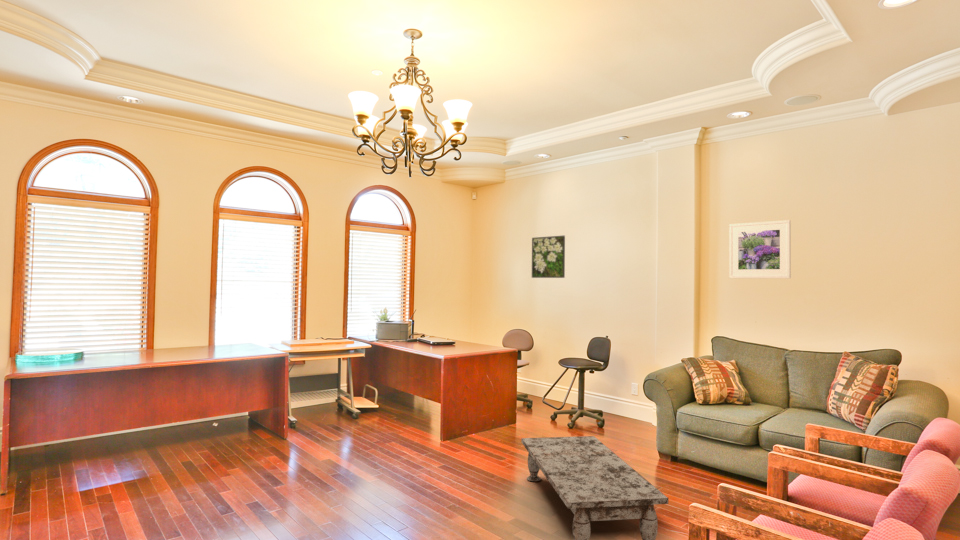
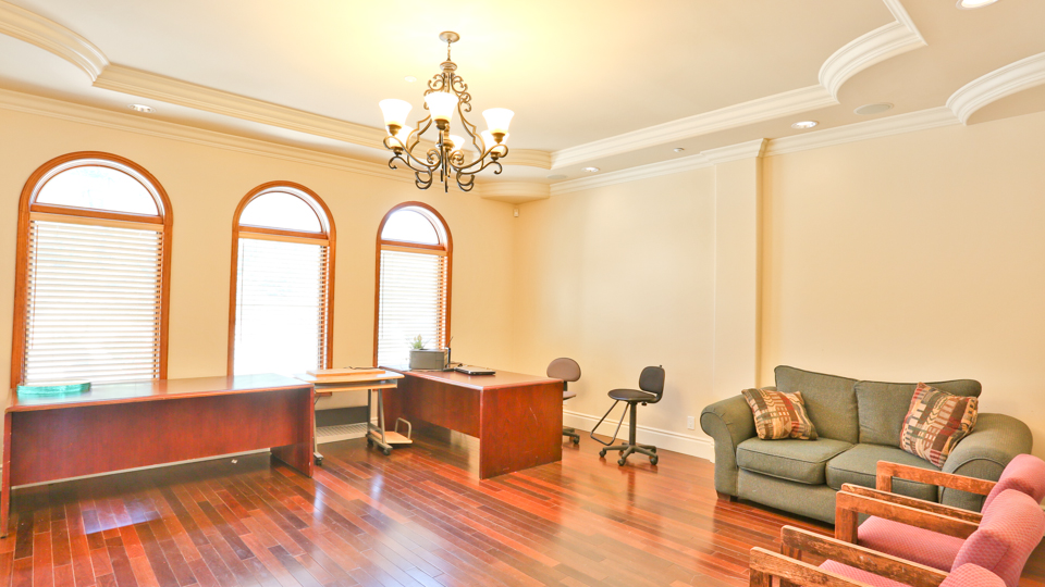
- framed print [531,235,566,279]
- coffee table [520,435,669,540]
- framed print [728,219,792,279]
